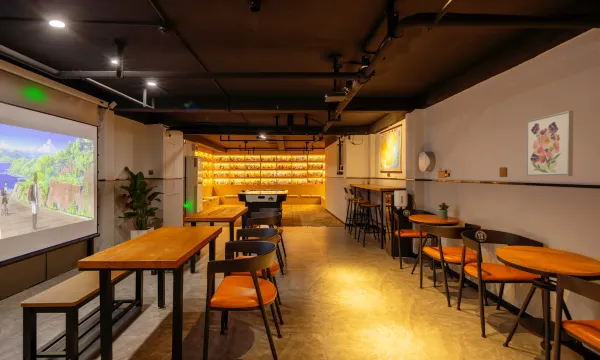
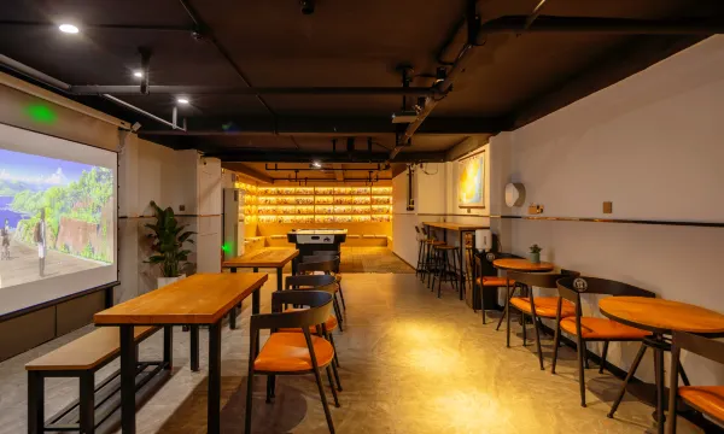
- wall art [525,110,574,177]
